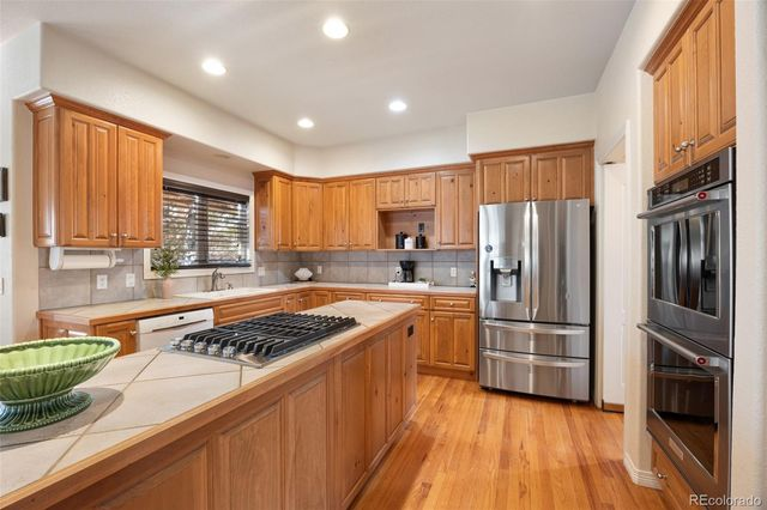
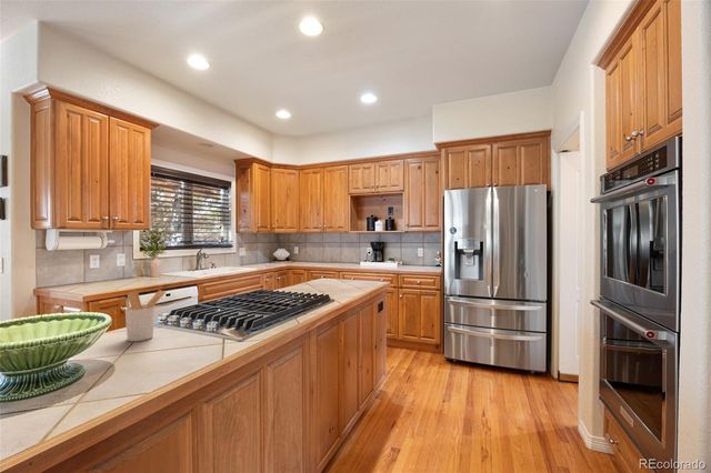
+ utensil holder [124,289,167,342]
